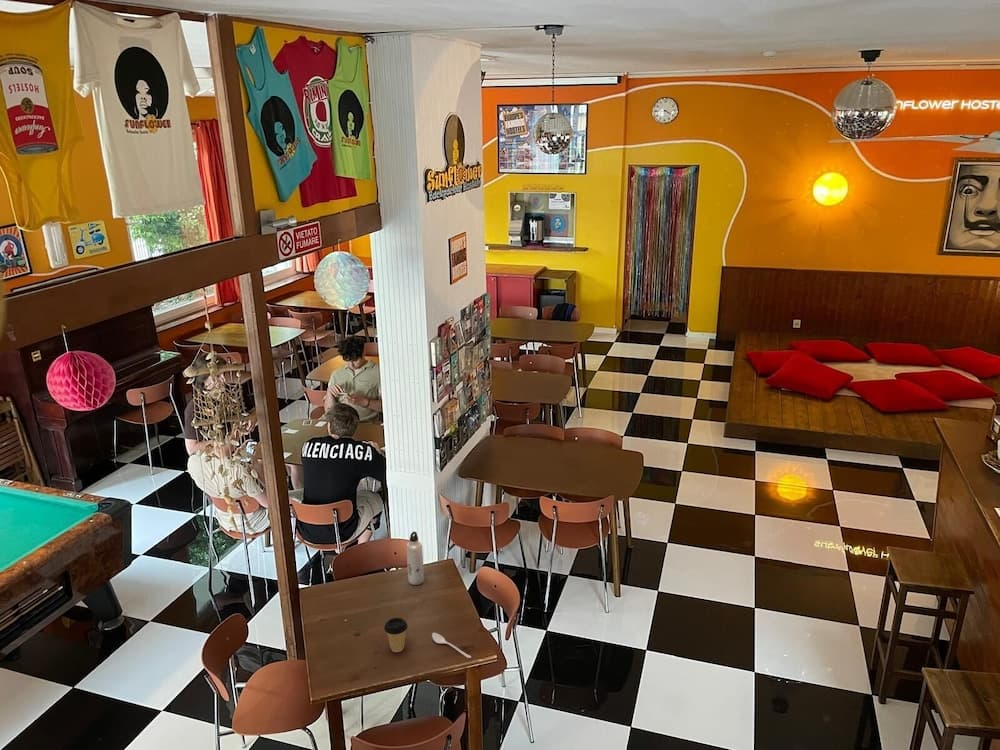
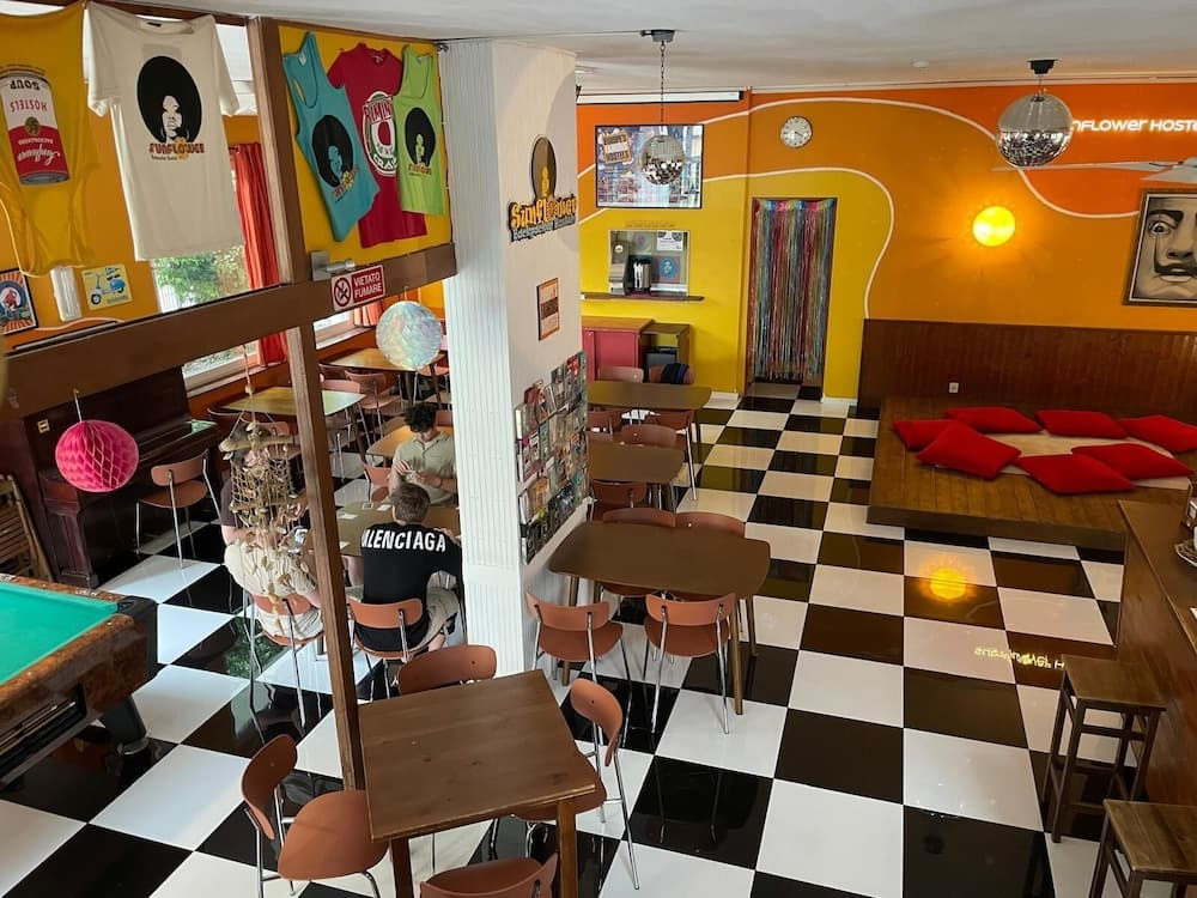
- water bottle [406,530,425,586]
- spoon [431,632,472,659]
- coffee cup [383,617,409,653]
